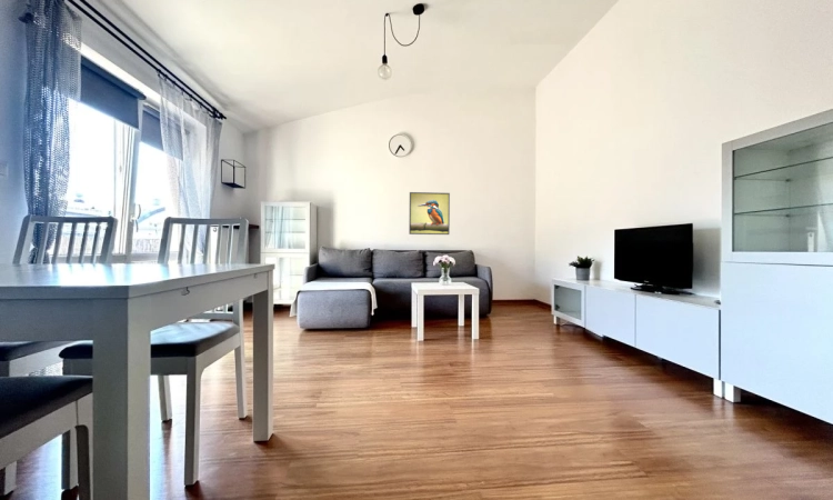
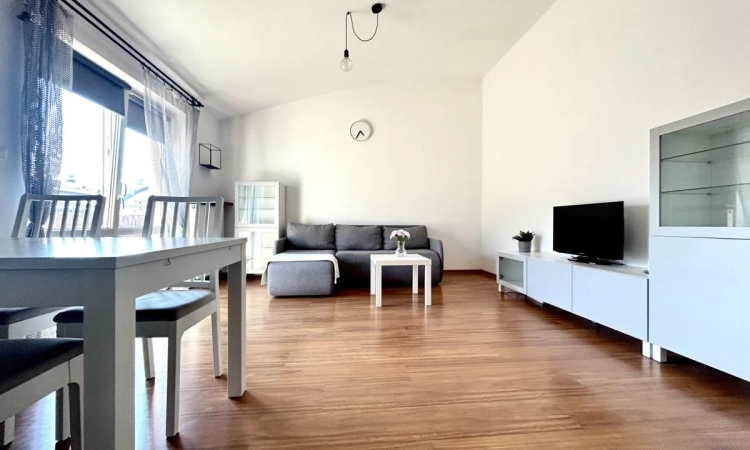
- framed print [408,191,451,236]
